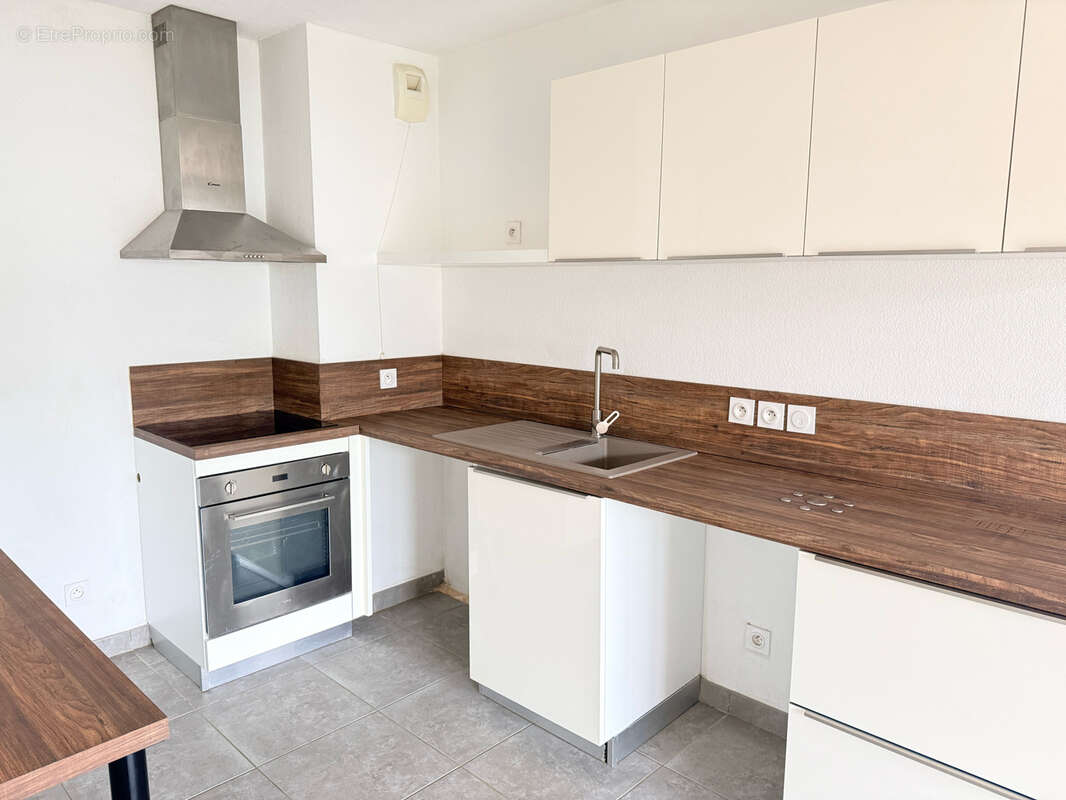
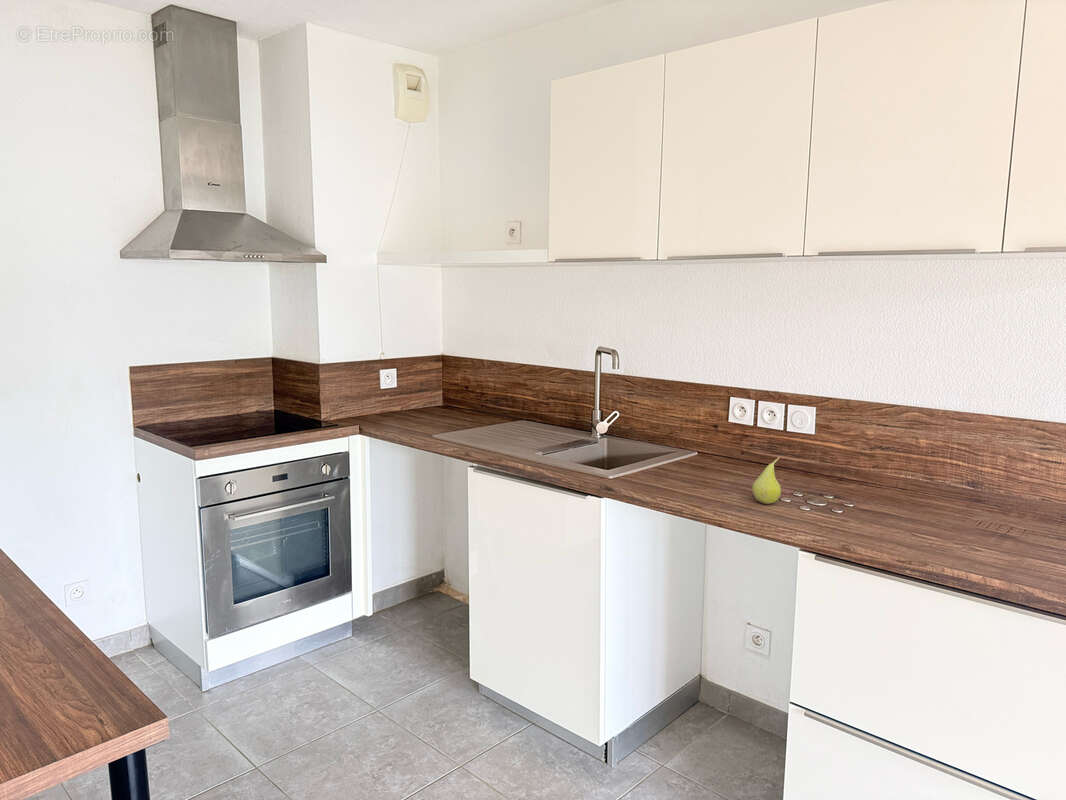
+ fruit [751,455,782,505]
